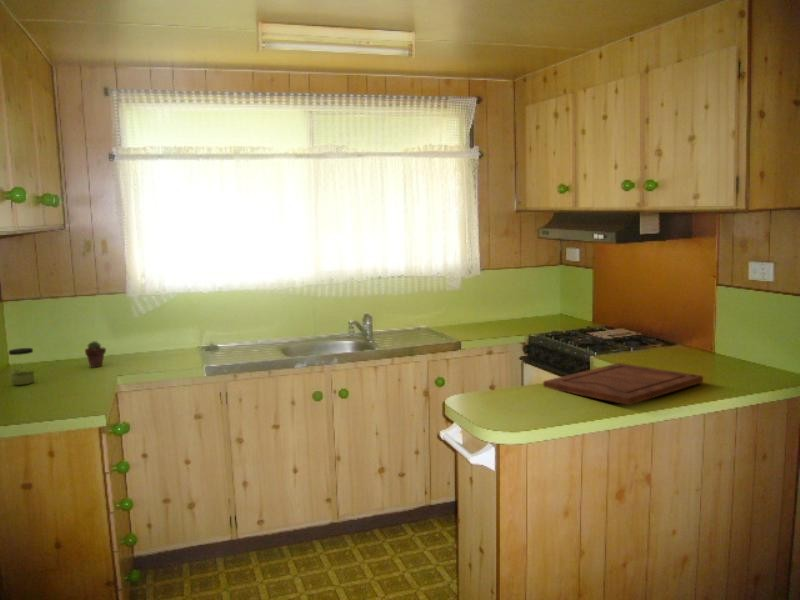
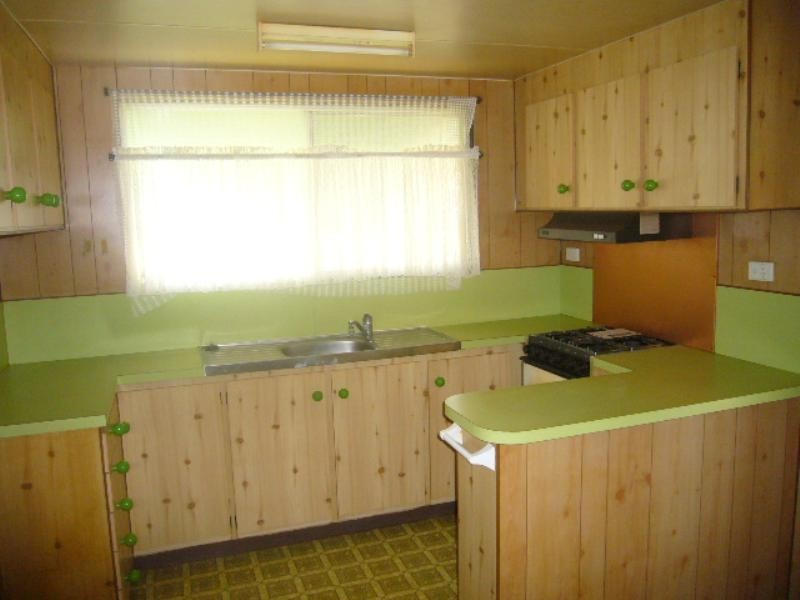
- jar [8,347,36,386]
- potted succulent [84,340,107,368]
- cutting board [542,362,704,406]
